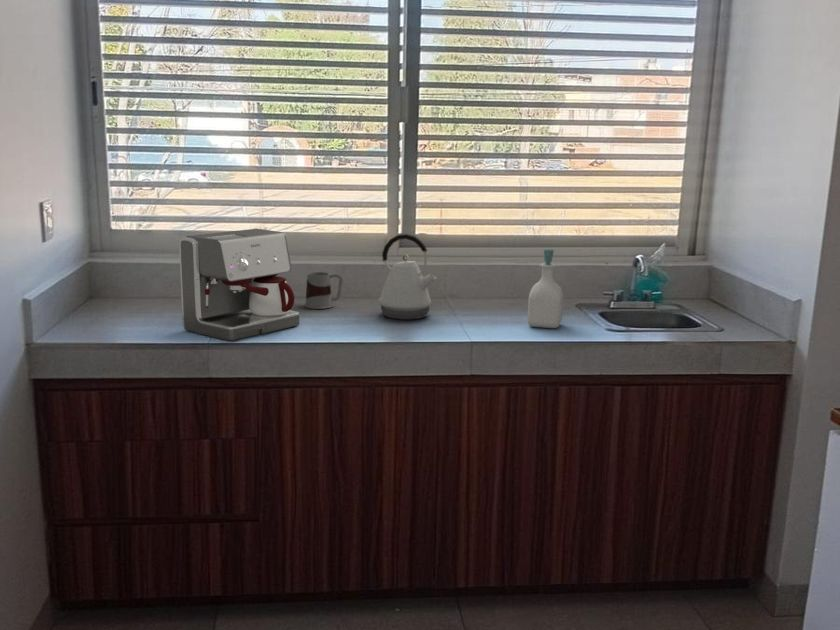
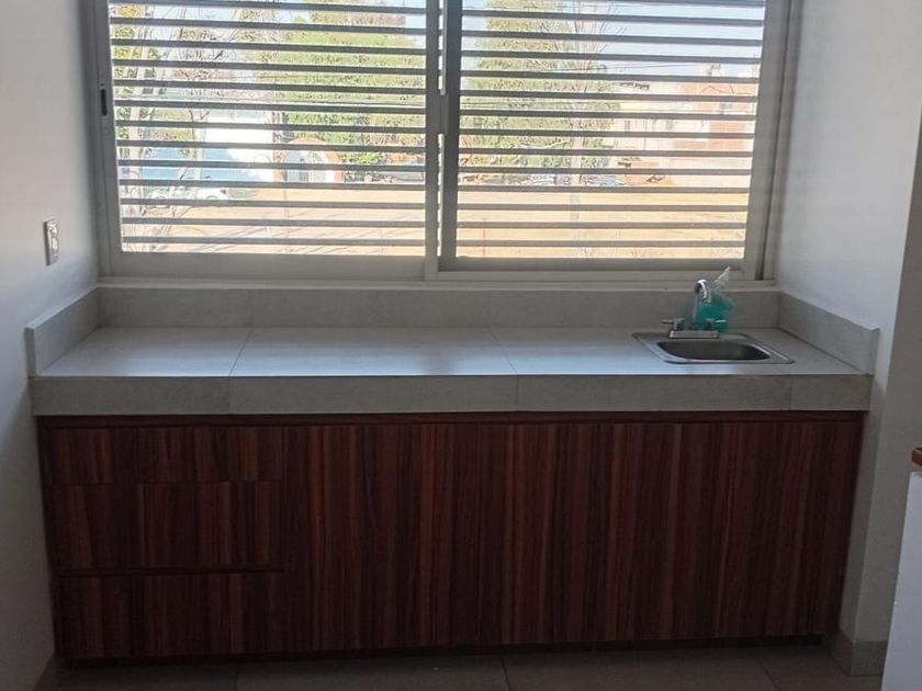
- soap bottle [526,248,564,329]
- kettle [377,233,437,321]
- mug [304,271,343,310]
- coffee maker [178,228,300,342]
